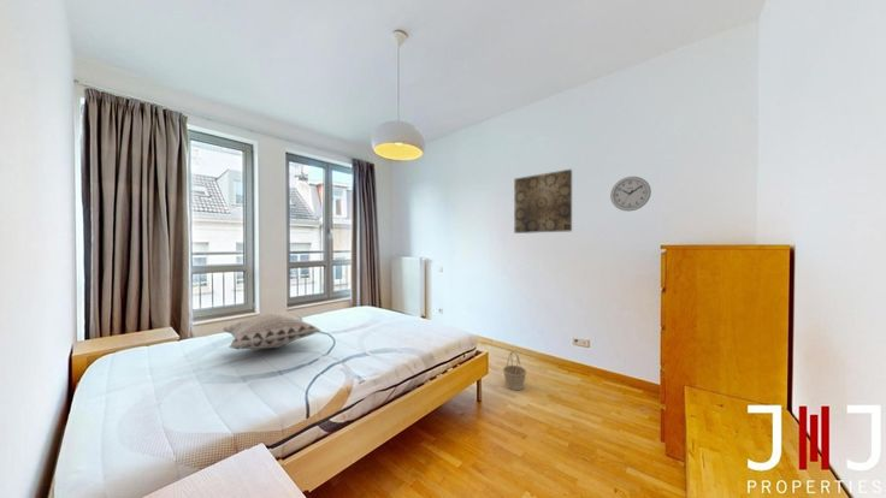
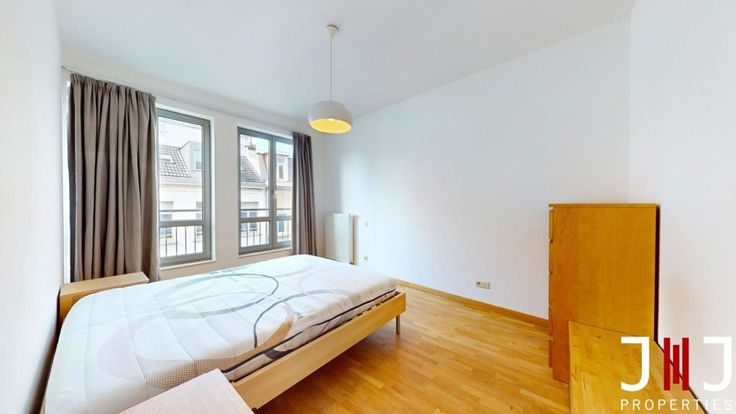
- decorative pillow [223,312,323,350]
- wall clock [609,176,652,212]
- wall art [513,168,573,235]
- basket [502,350,527,391]
